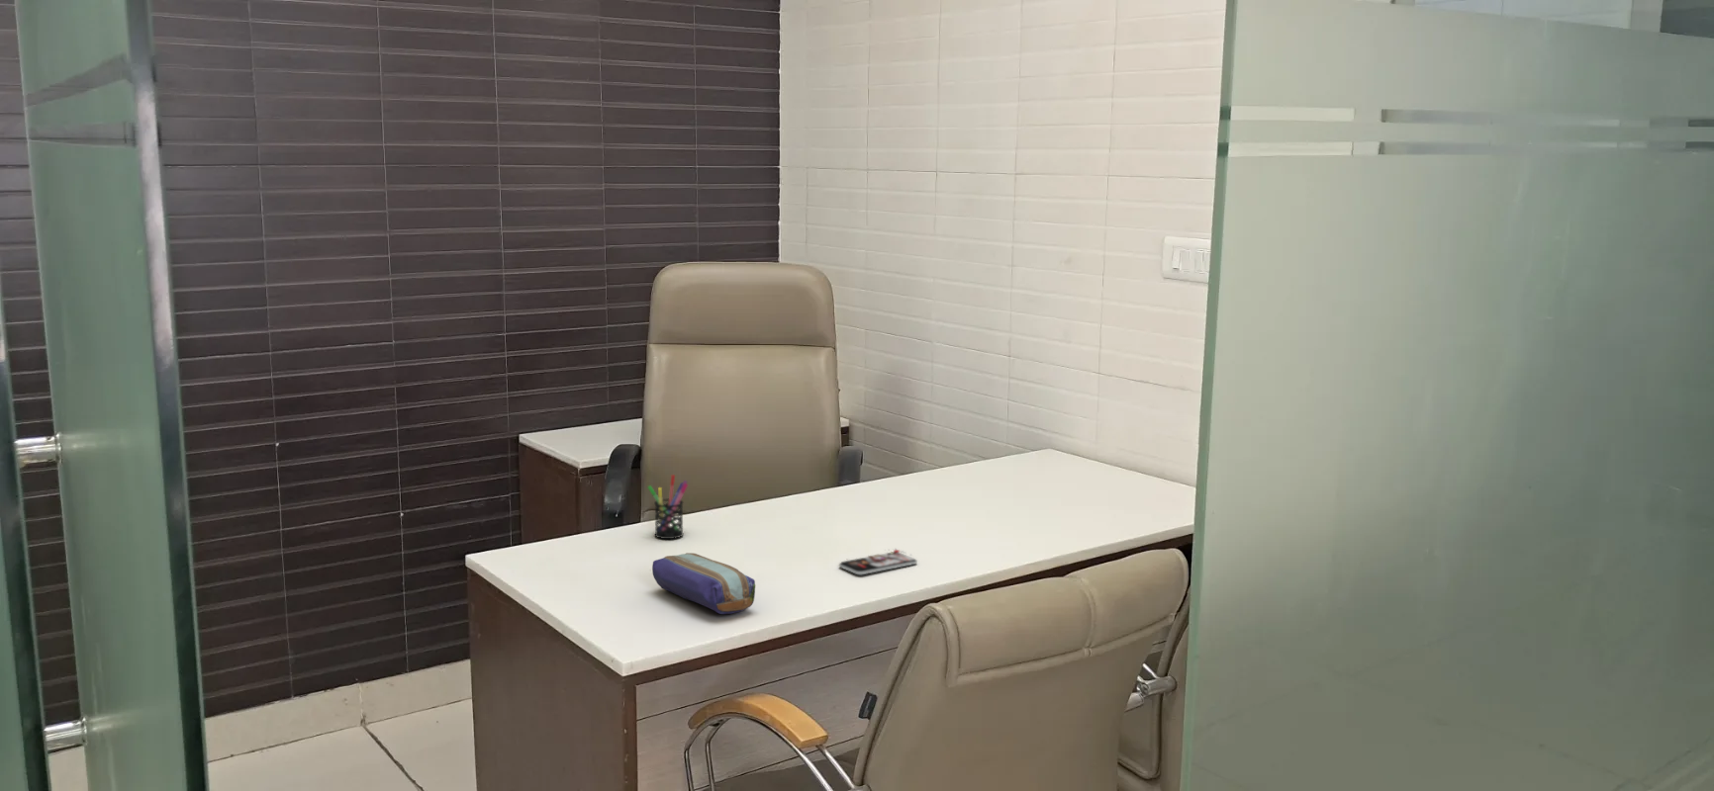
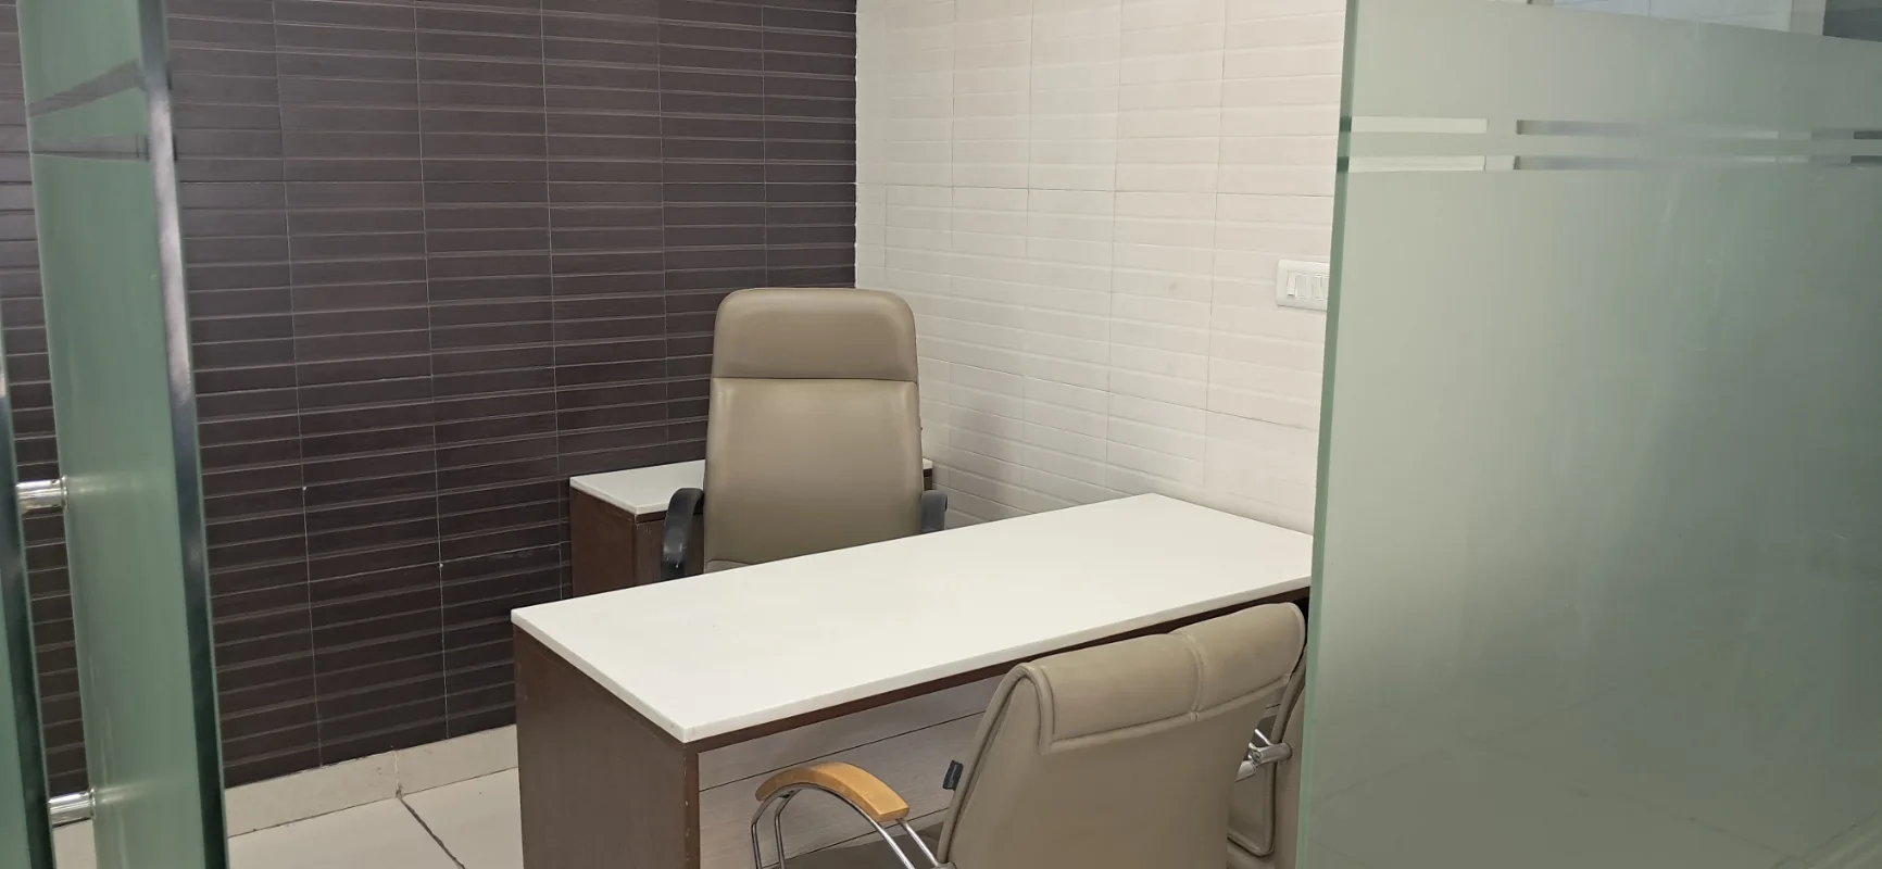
- smartphone [838,547,918,576]
- pencil case [651,552,756,615]
- pen holder [647,473,689,540]
